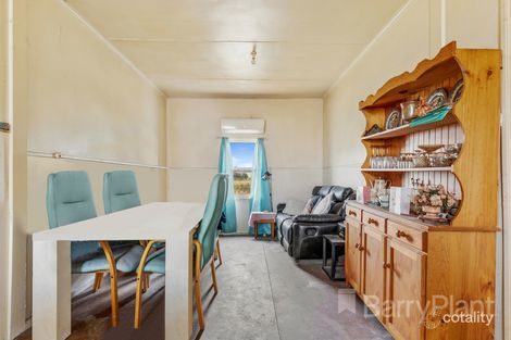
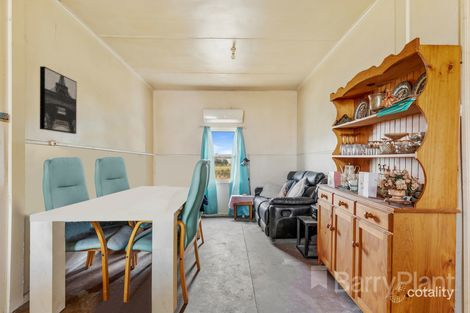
+ wall art [39,65,78,135]
